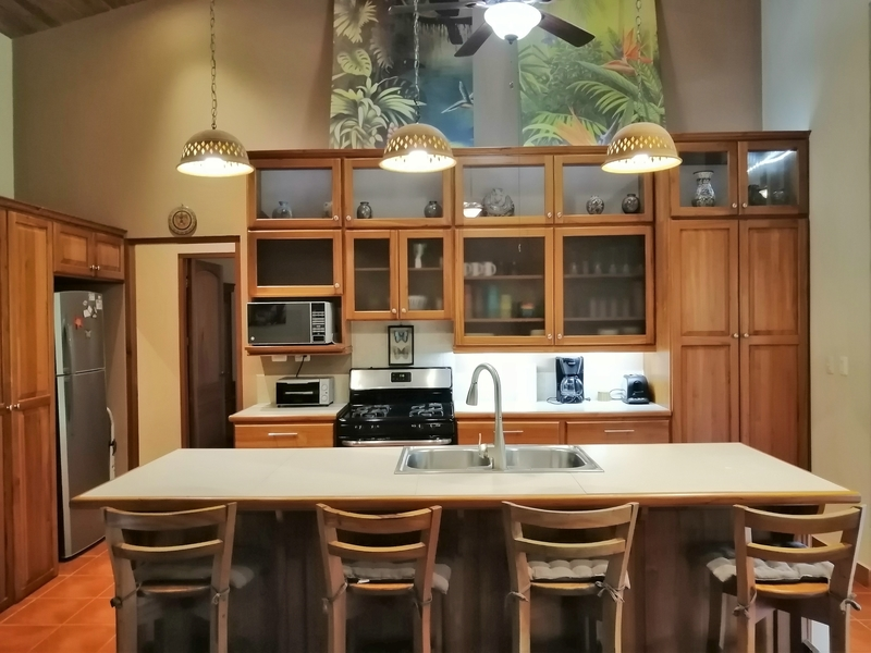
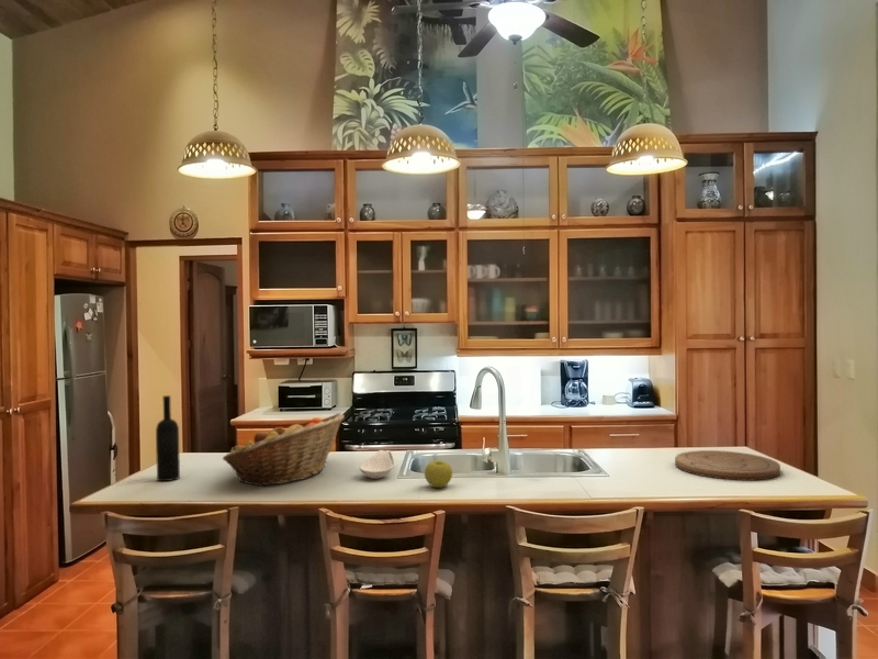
+ spoon rest [359,449,395,480]
+ fruit basket [222,412,346,488]
+ apple [424,460,453,489]
+ cutting board [674,449,781,482]
+ wine bottle [155,394,181,482]
